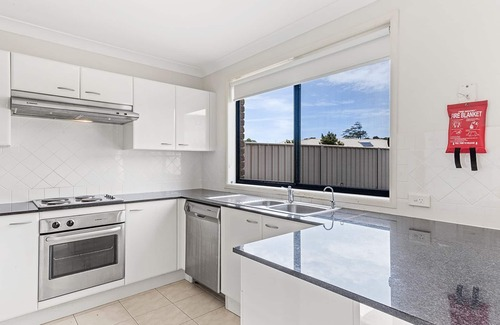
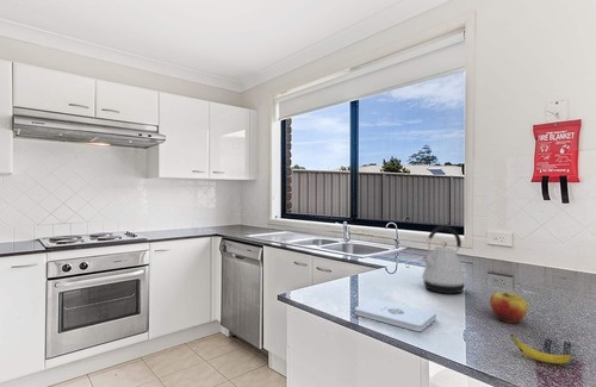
+ notepad [354,298,437,332]
+ kettle [421,225,467,295]
+ banana [510,333,573,364]
+ apple [489,291,529,324]
